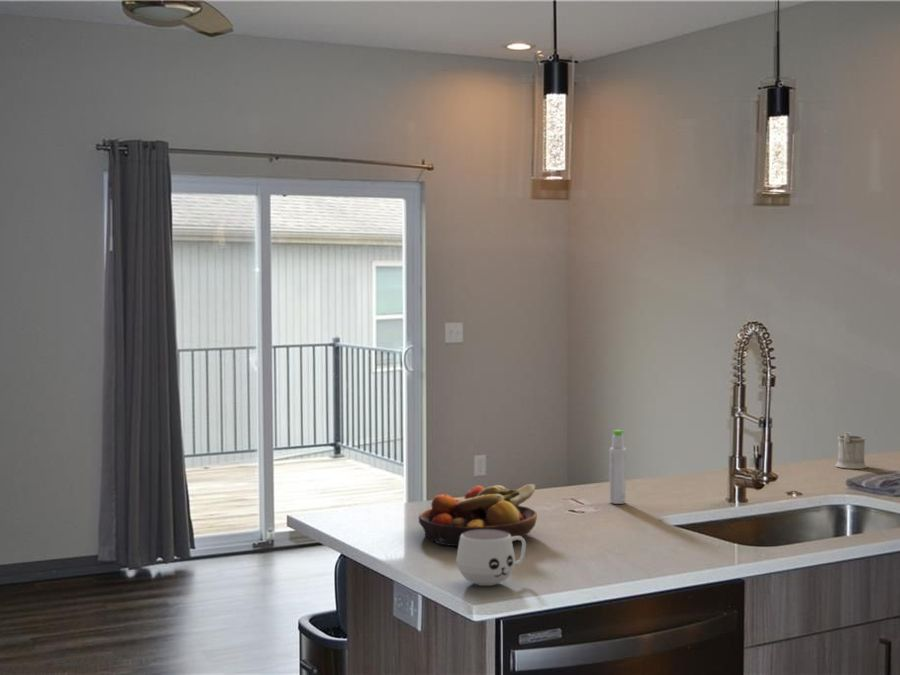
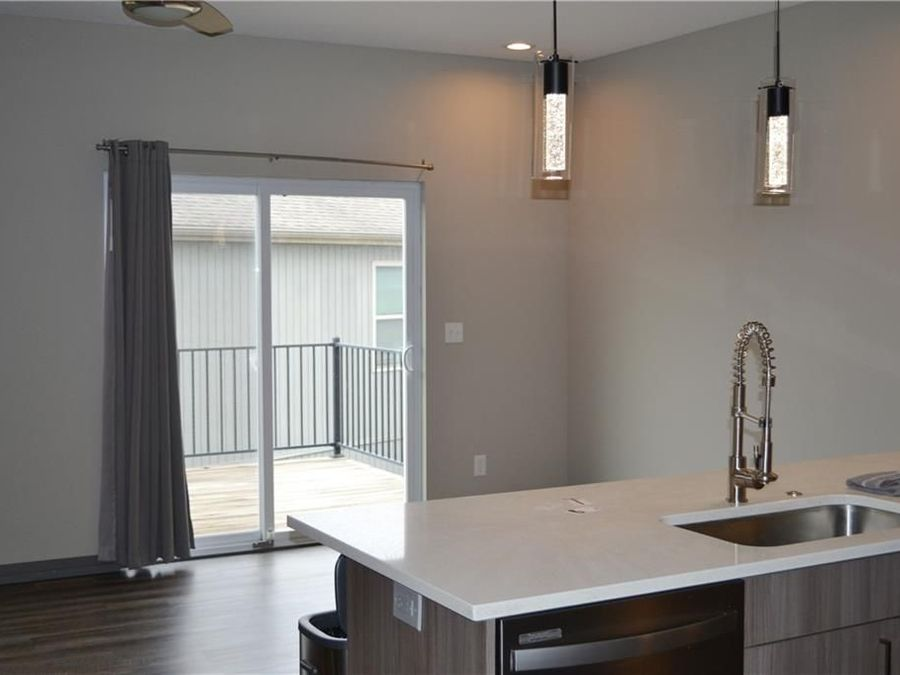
- fruit bowl [418,483,538,547]
- mug [456,529,527,587]
- bottle [609,429,627,505]
- mug [834,431,868,470]
